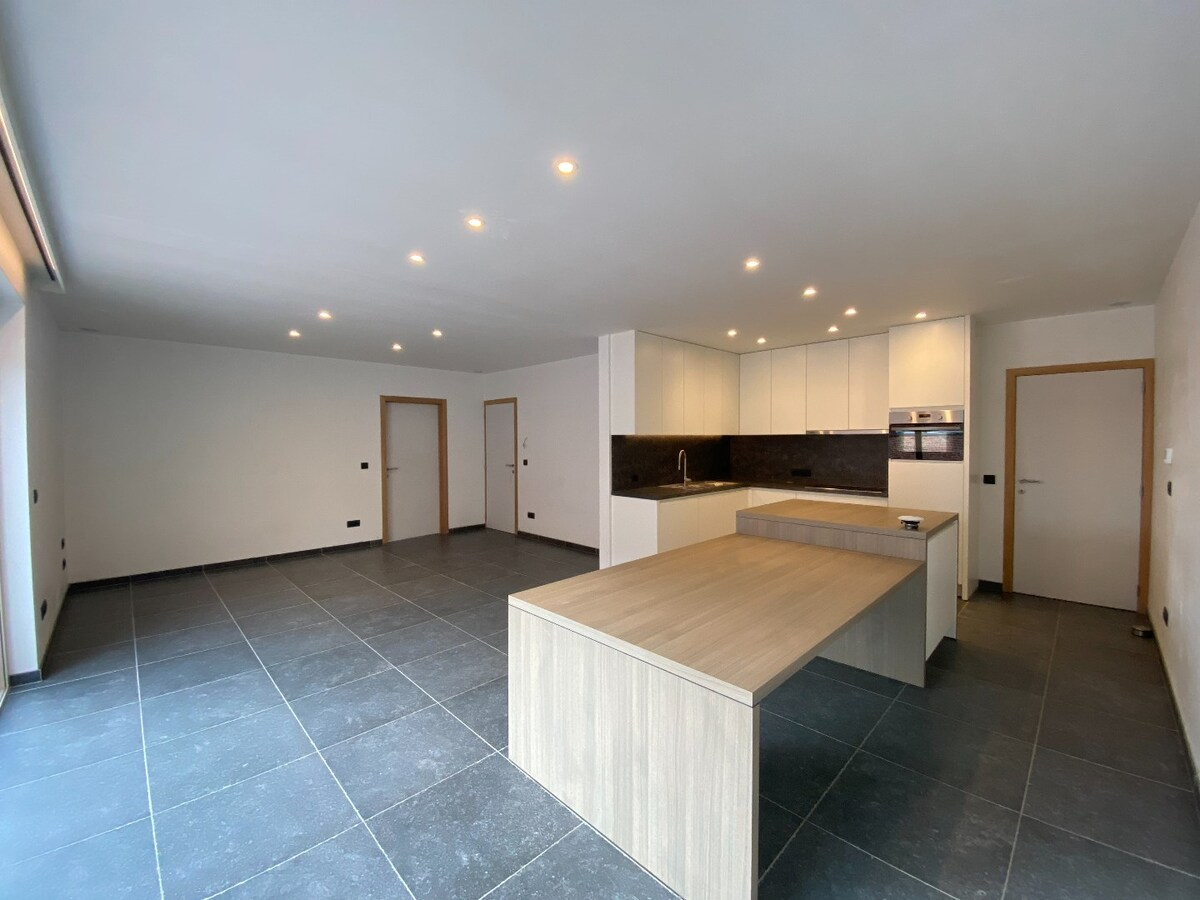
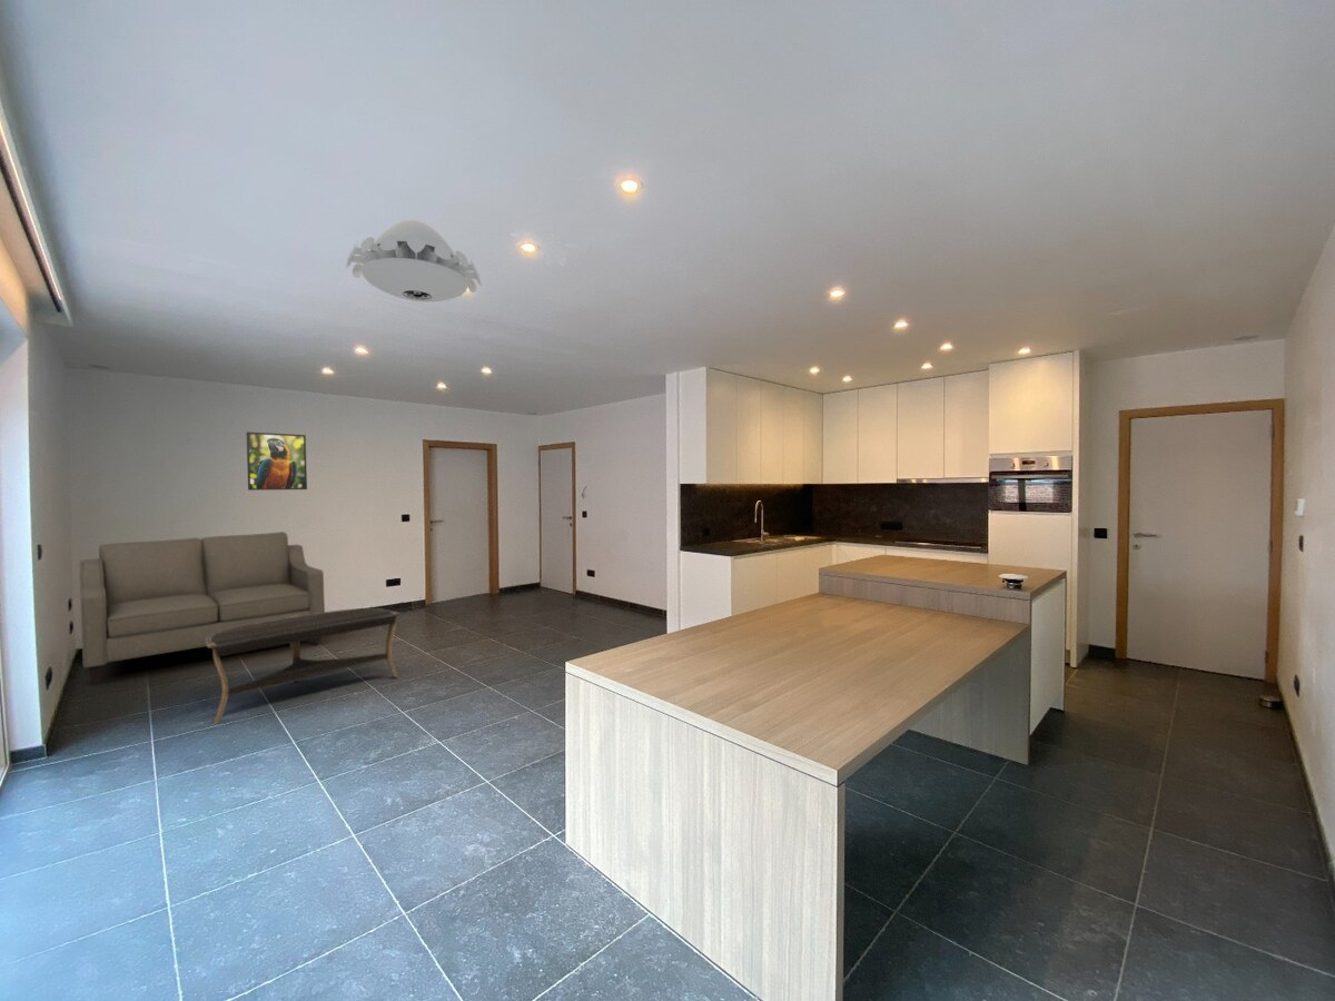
+ coffee table [206,607,400,725]
+ pendant lamp [345,218,482,303]
+ sofa [79,531,326,686]
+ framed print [246,430,308,492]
